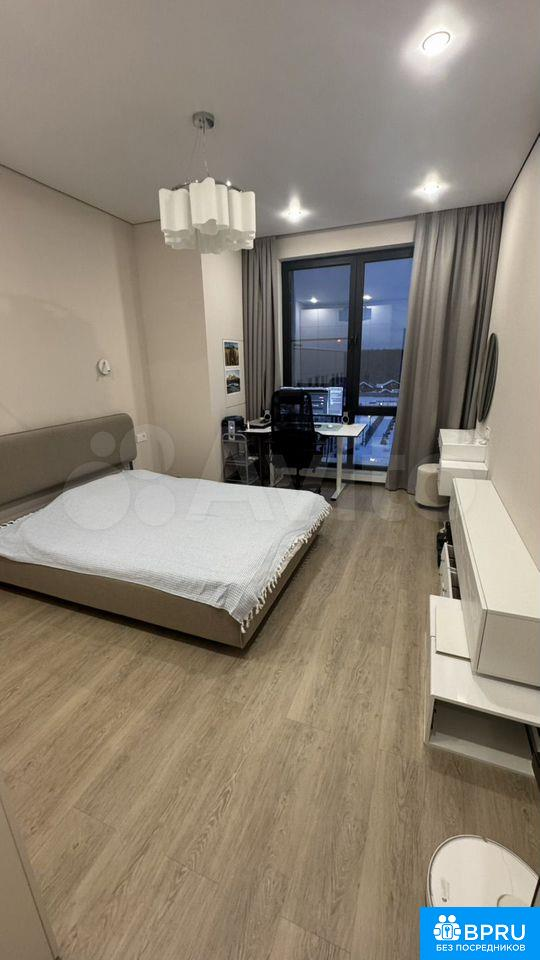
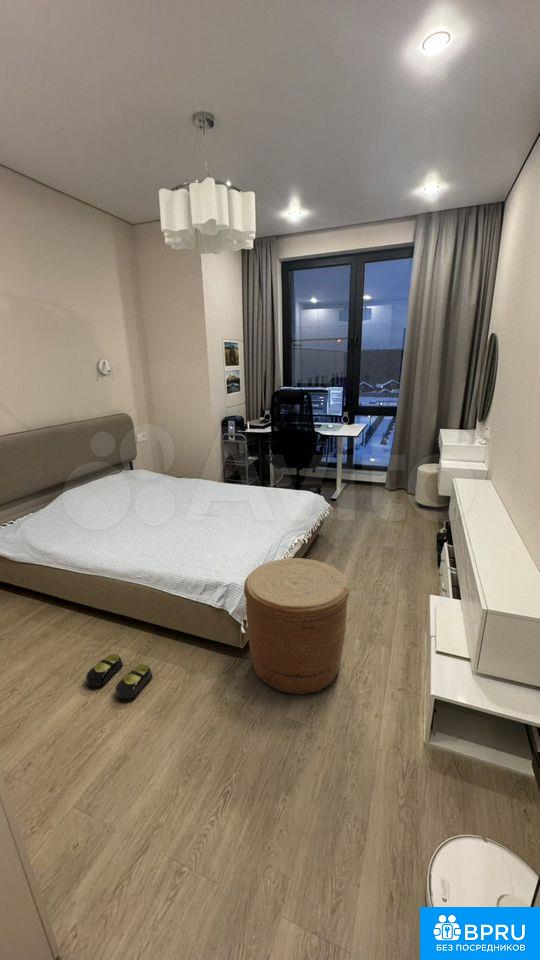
+ basket [243,557,350,696]
+ slippers [85,653,153,703]
